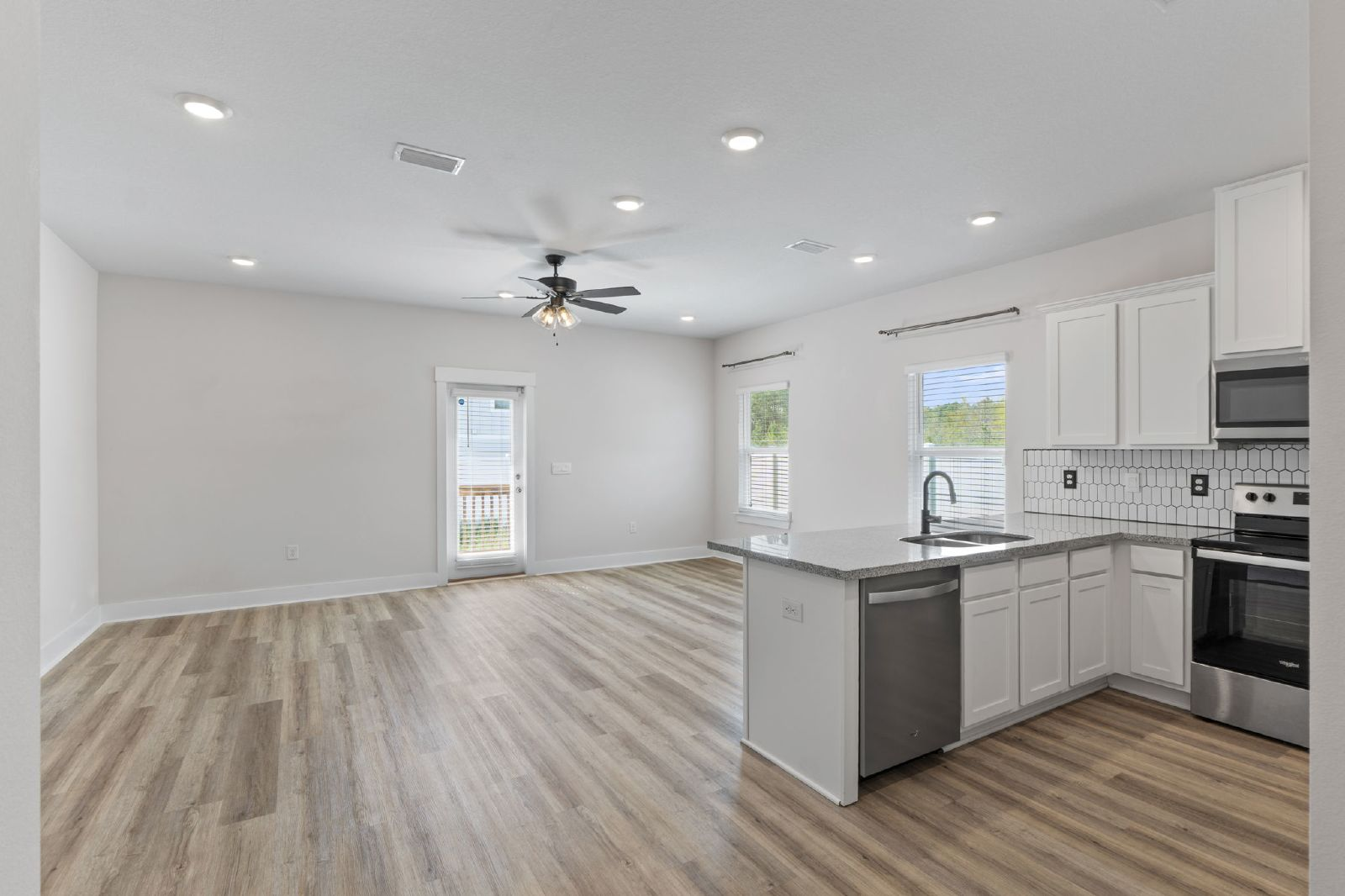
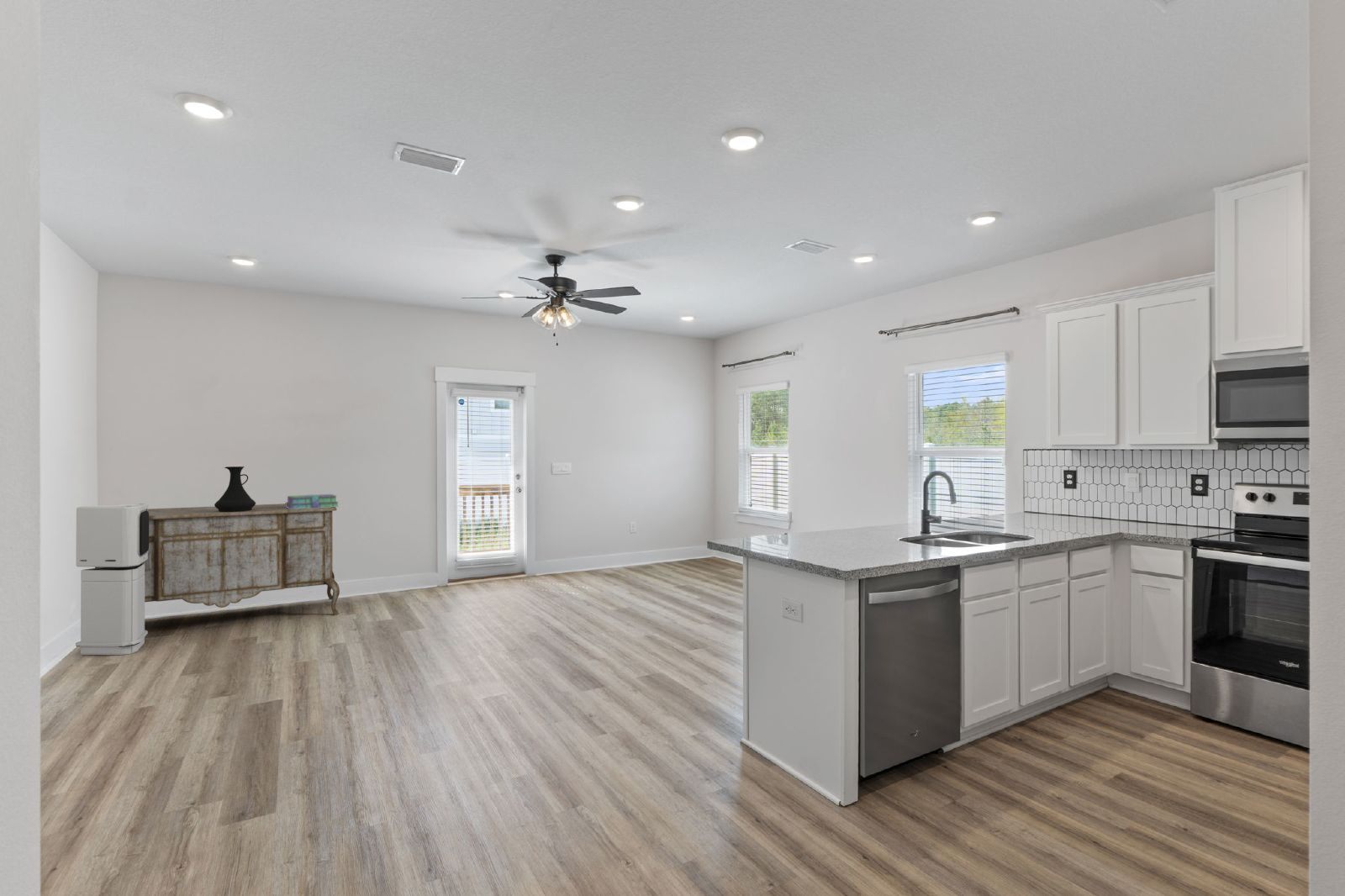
+ air purifier [75,503,149,656]
+ stack of books [285,493,340,509]
+ vase [214,466,256,512]
+ sideboard [94,503,340,616]
